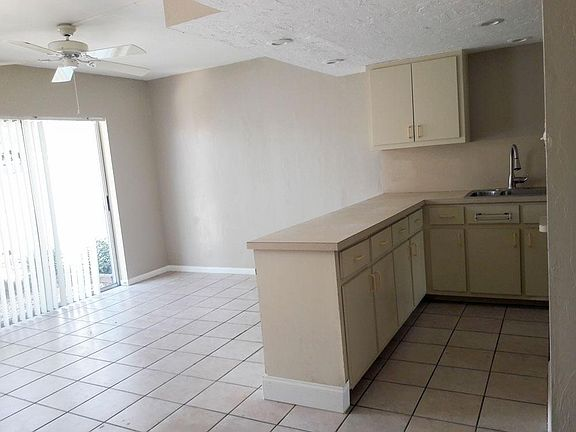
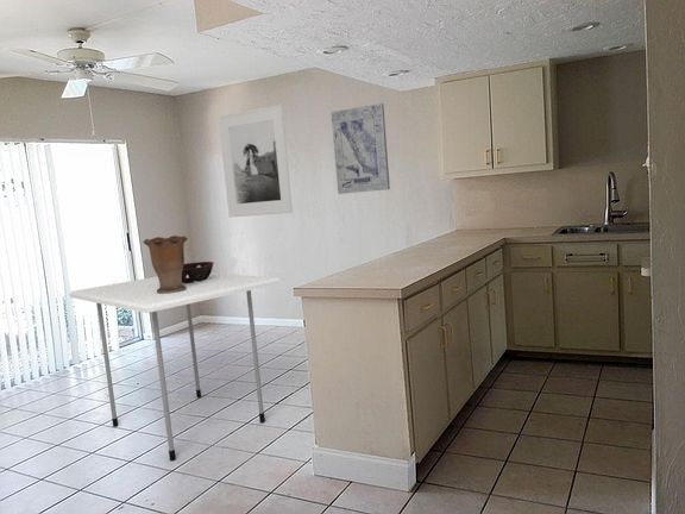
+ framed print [218,104,294,218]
+ decorative bowl [182,261,215,283]
+ dining table [68,271,282,462]
+ vase [143,234,189,294]
+ wall art [329,102,391,195]
